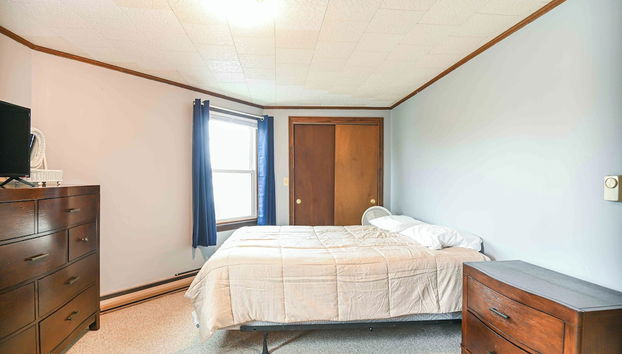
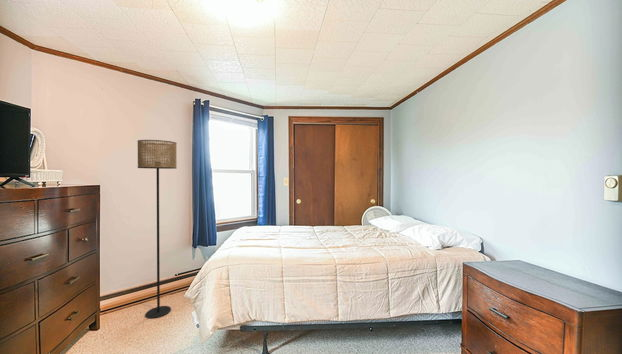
+ floor lamp [136,139,178,319]
